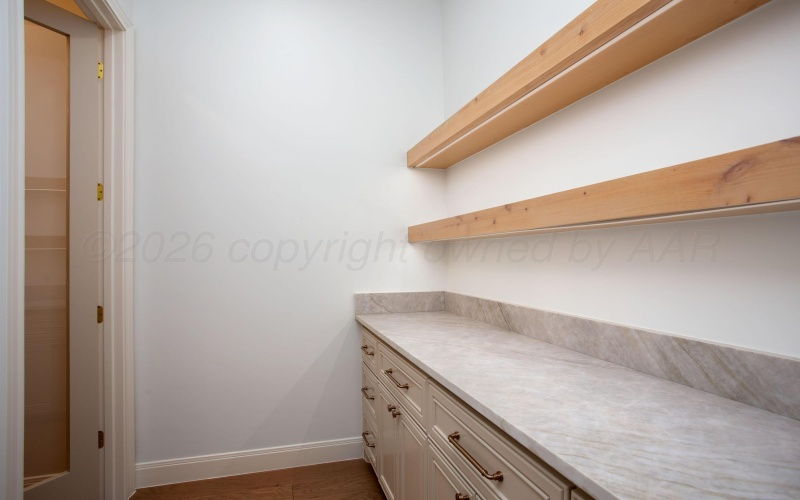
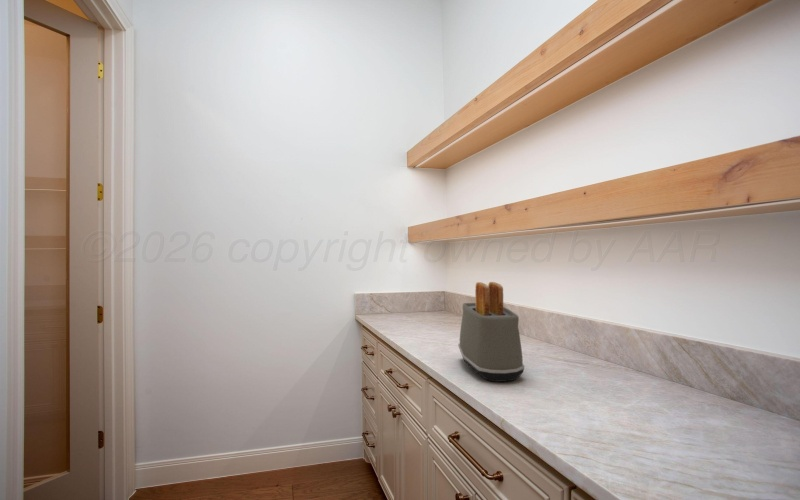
+ toaster [457,281,525,383]
